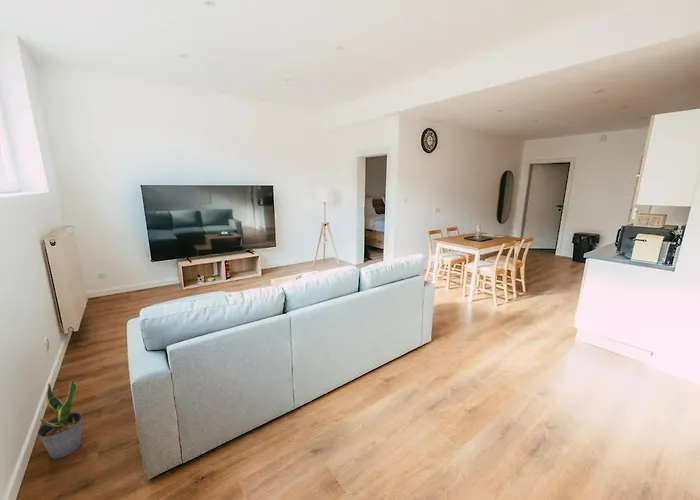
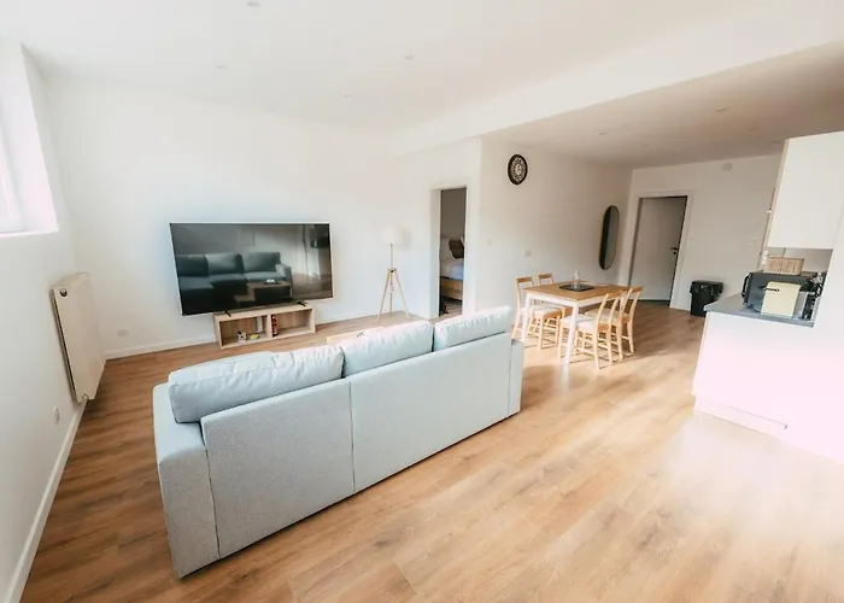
- potted plant [37,379,83,460]
